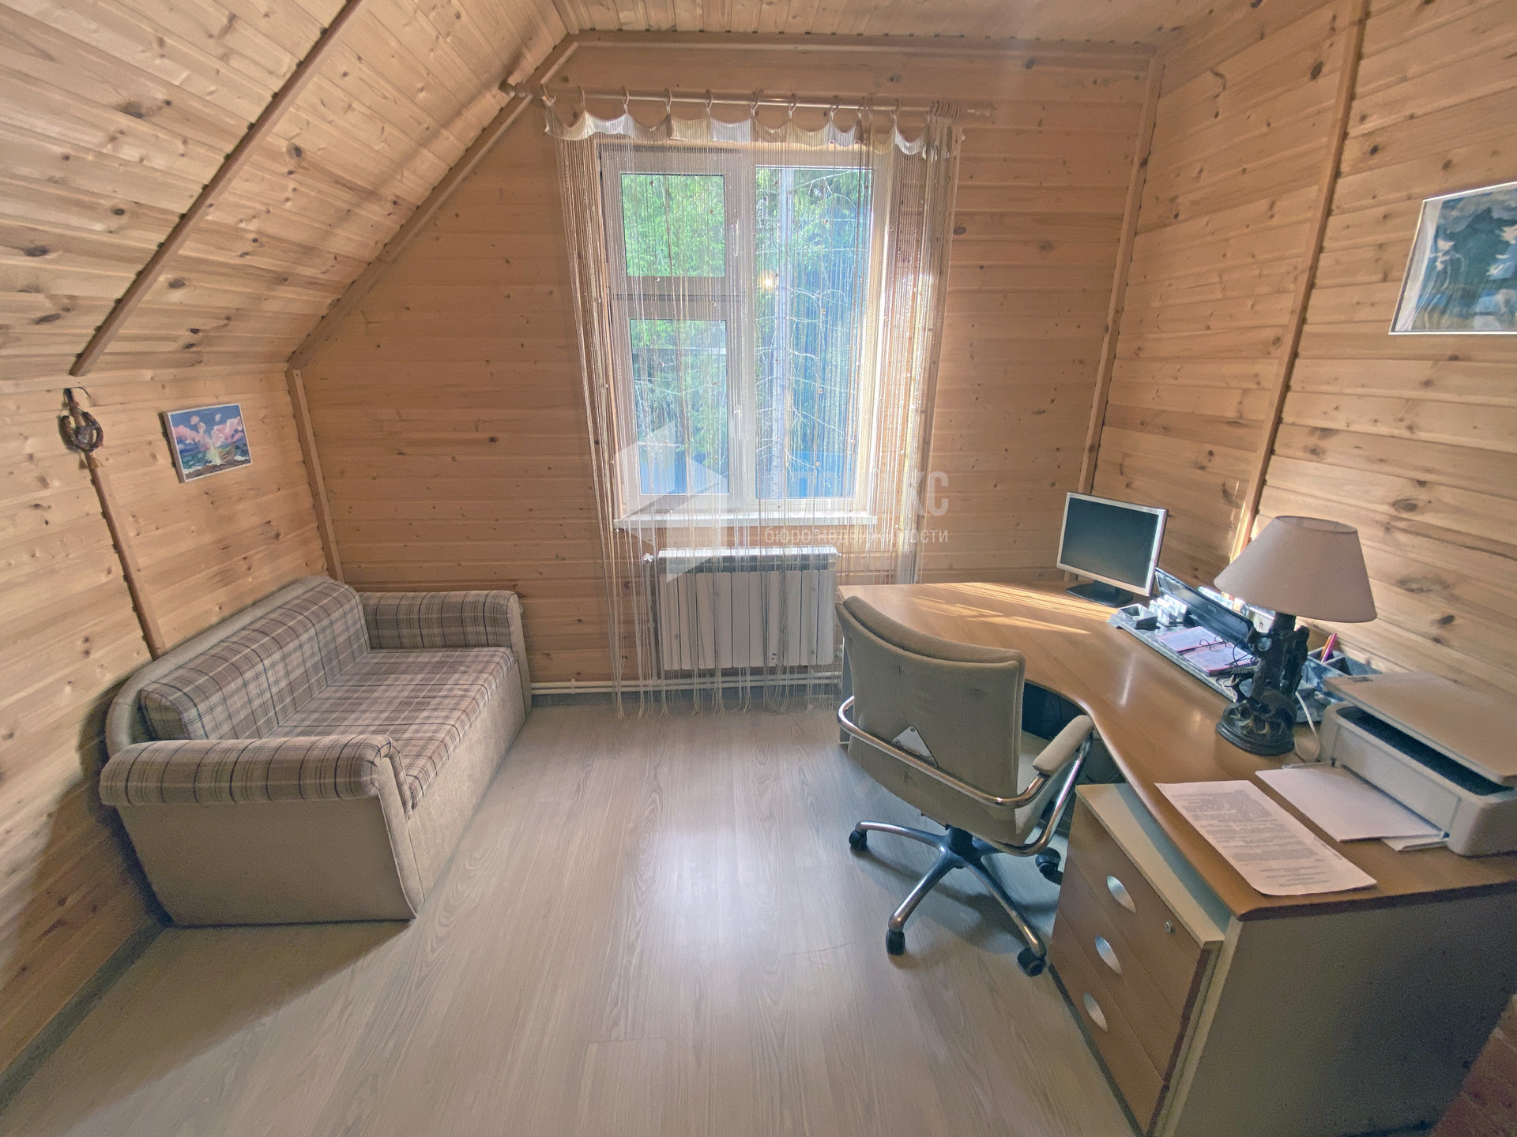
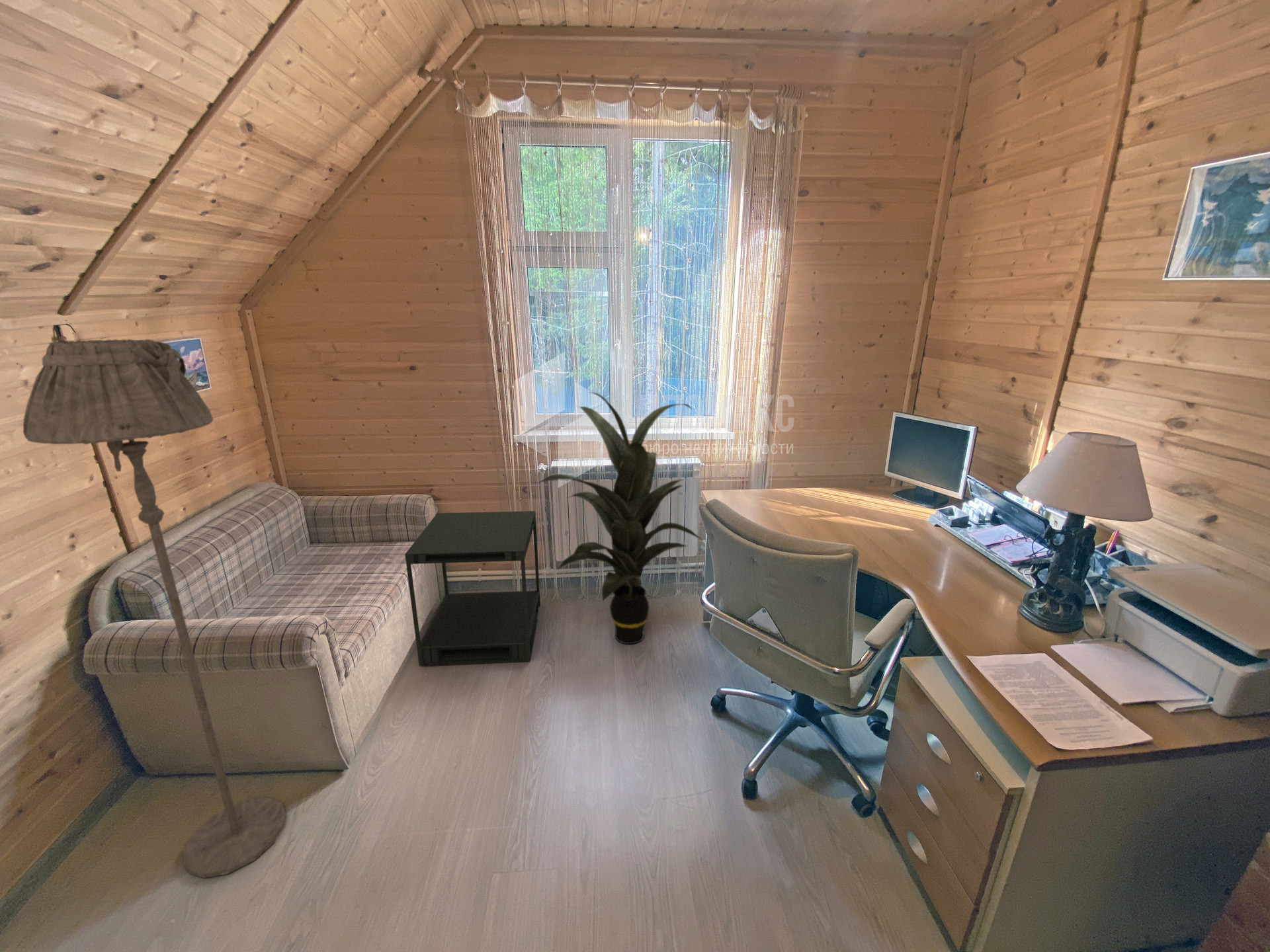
+ indoor plant [538,391,703,645]
+ floor lamp [22,338,287,879]
+ side table [404,510,541,666]
